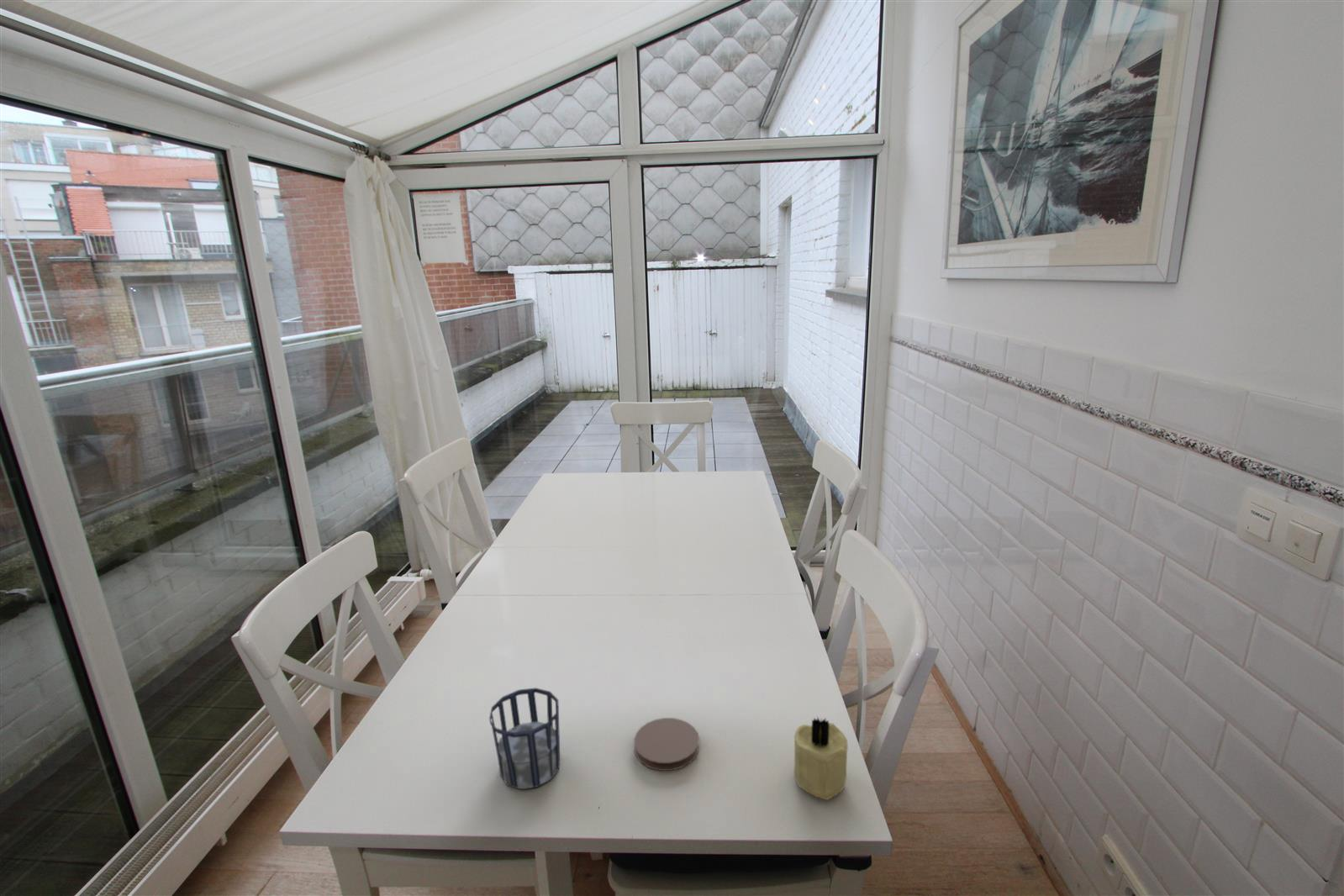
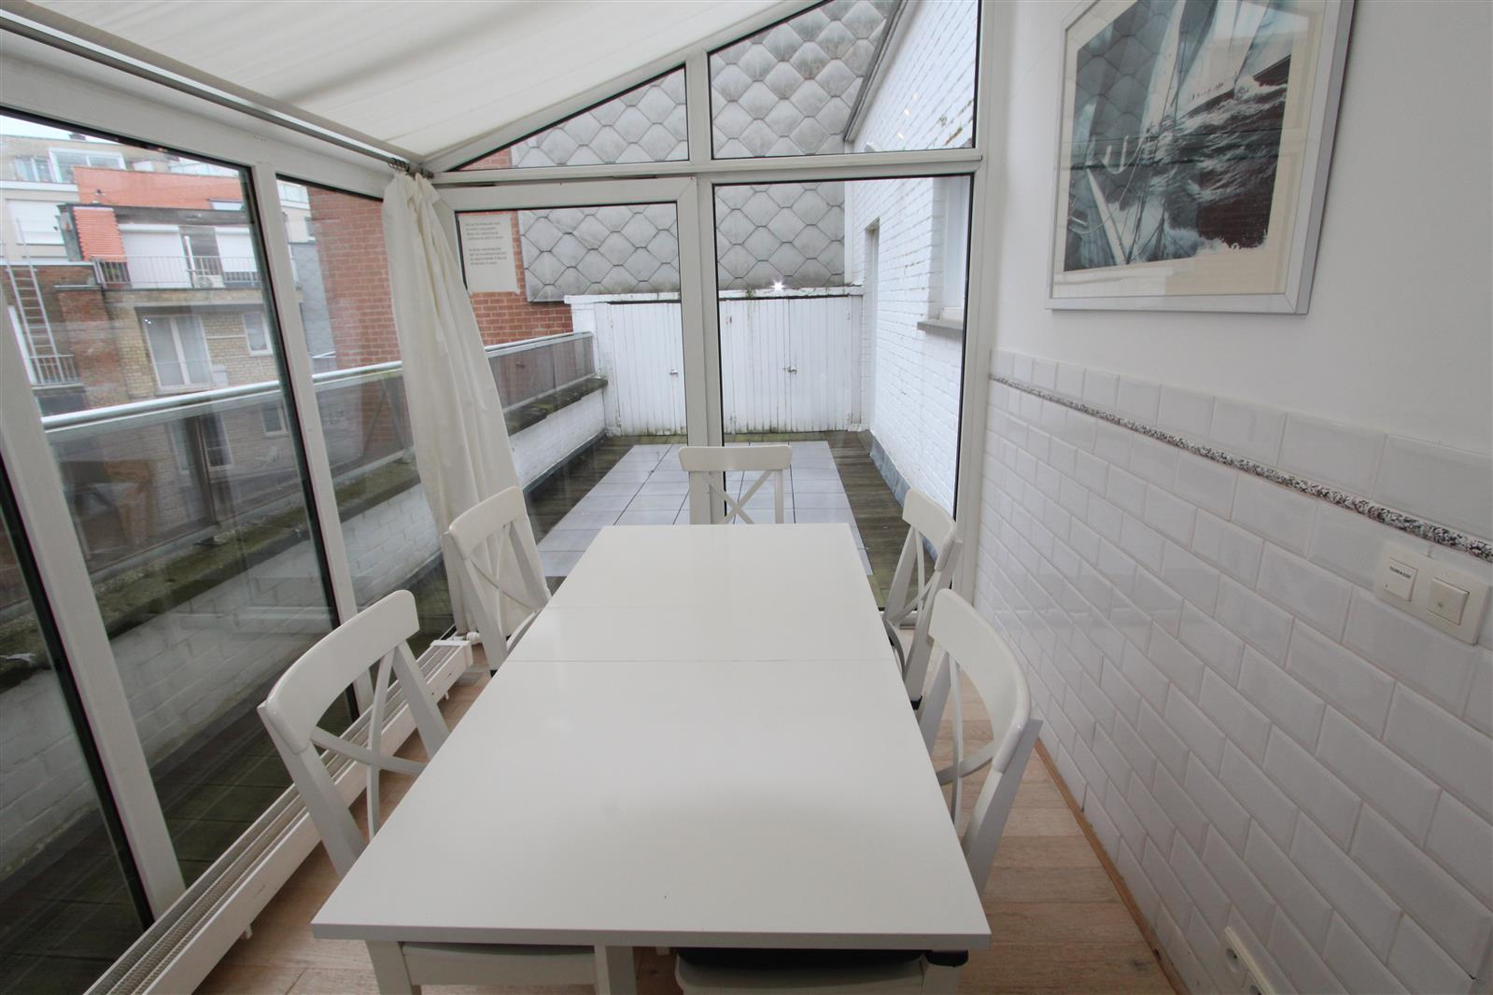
- candle [793,715,849,801]
- coaster [634,717,700,772]
- cup [488,687,561,790]
